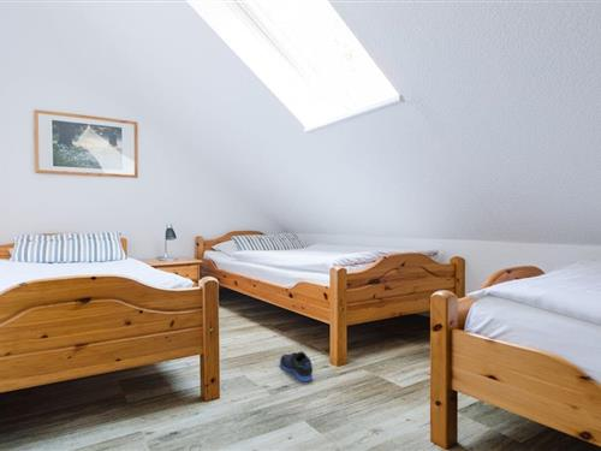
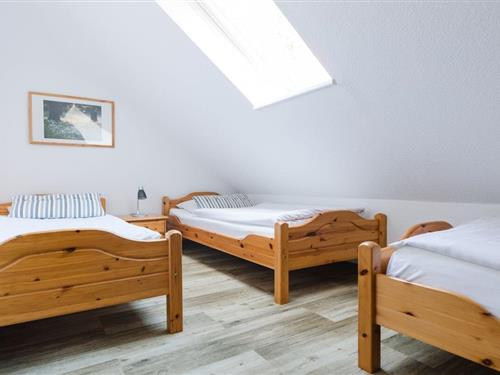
- sneaker [279,350,314,382]
